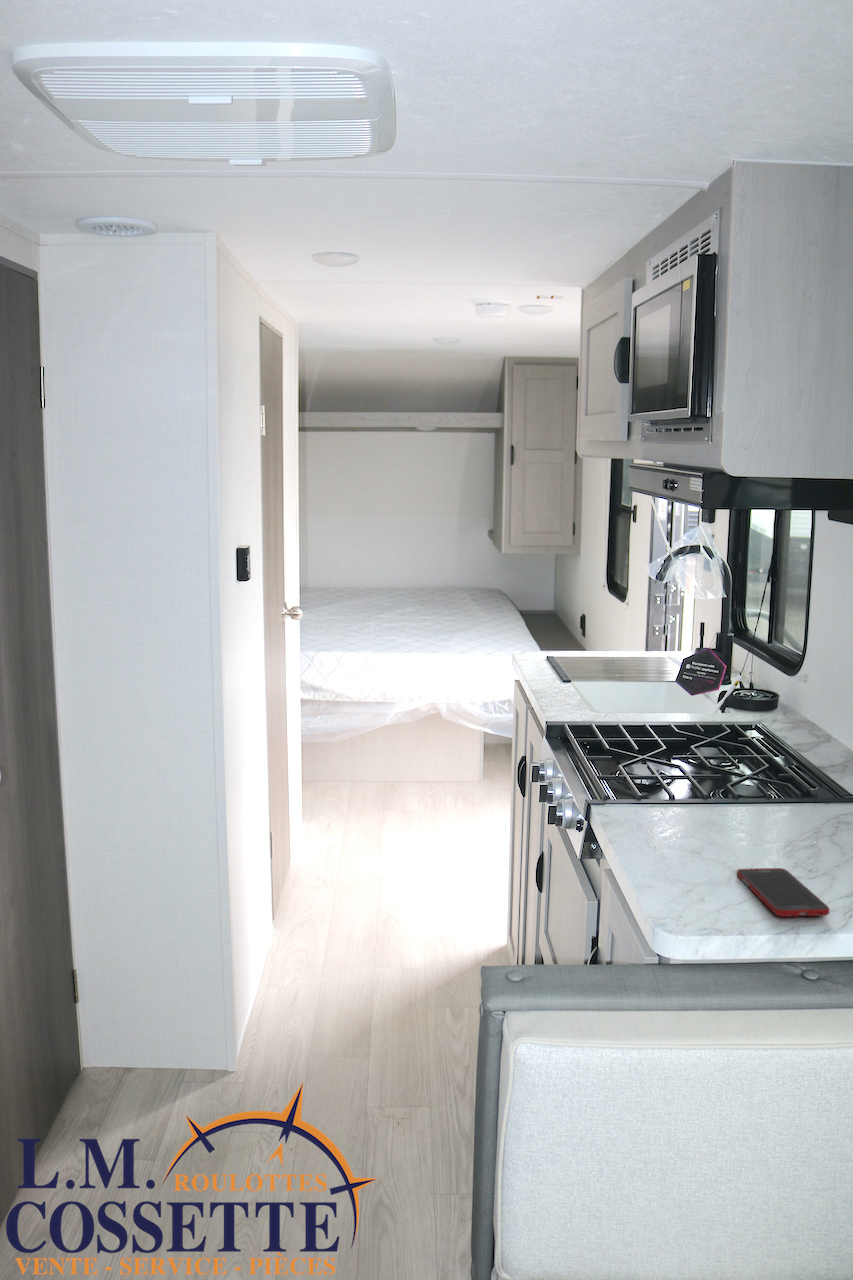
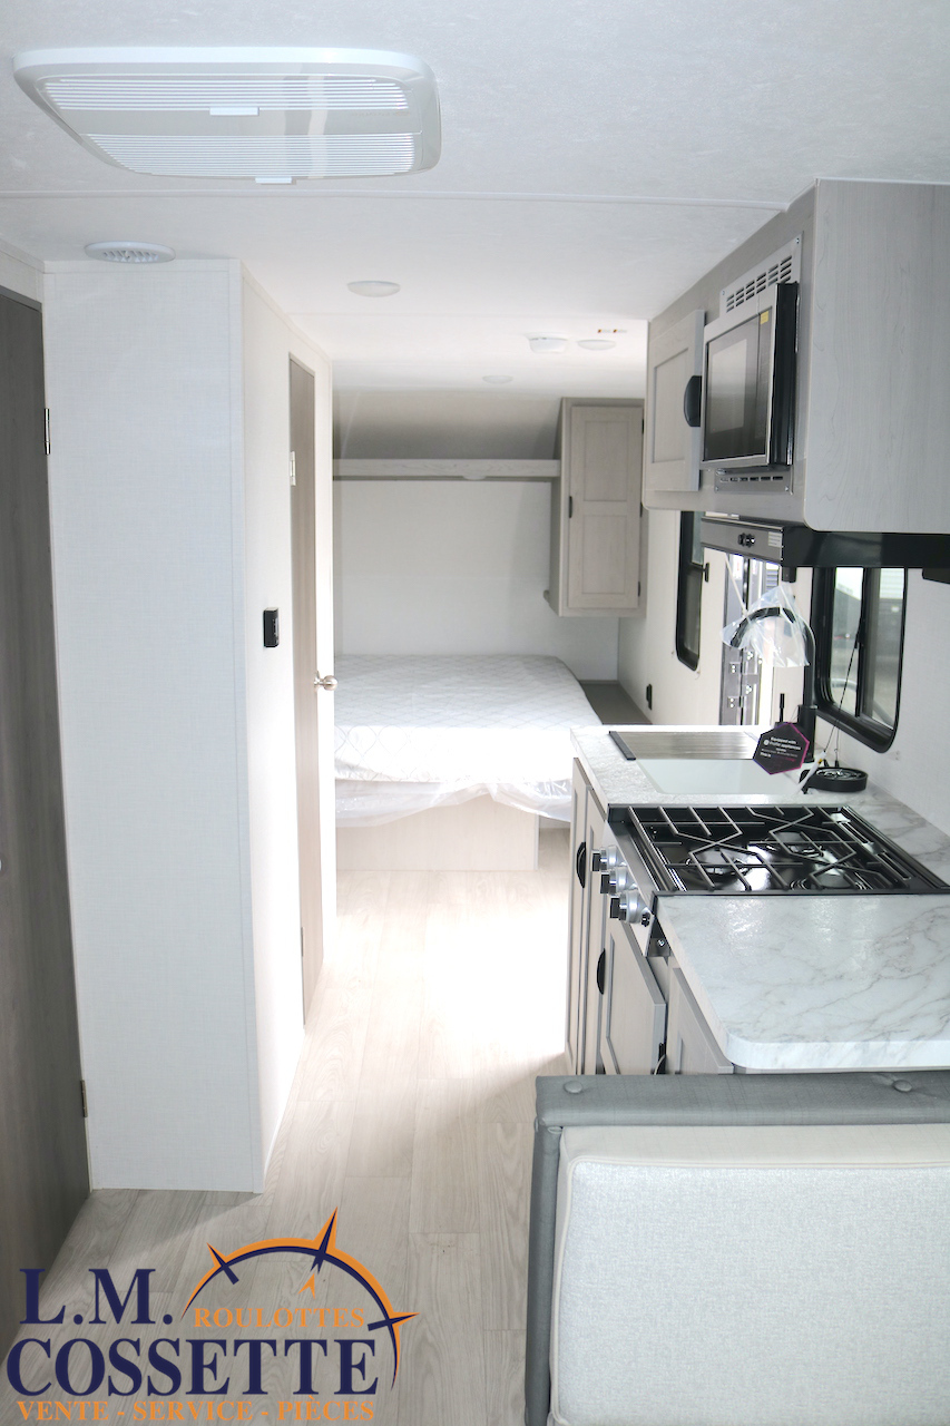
- cell phone [736,867,831,918]
